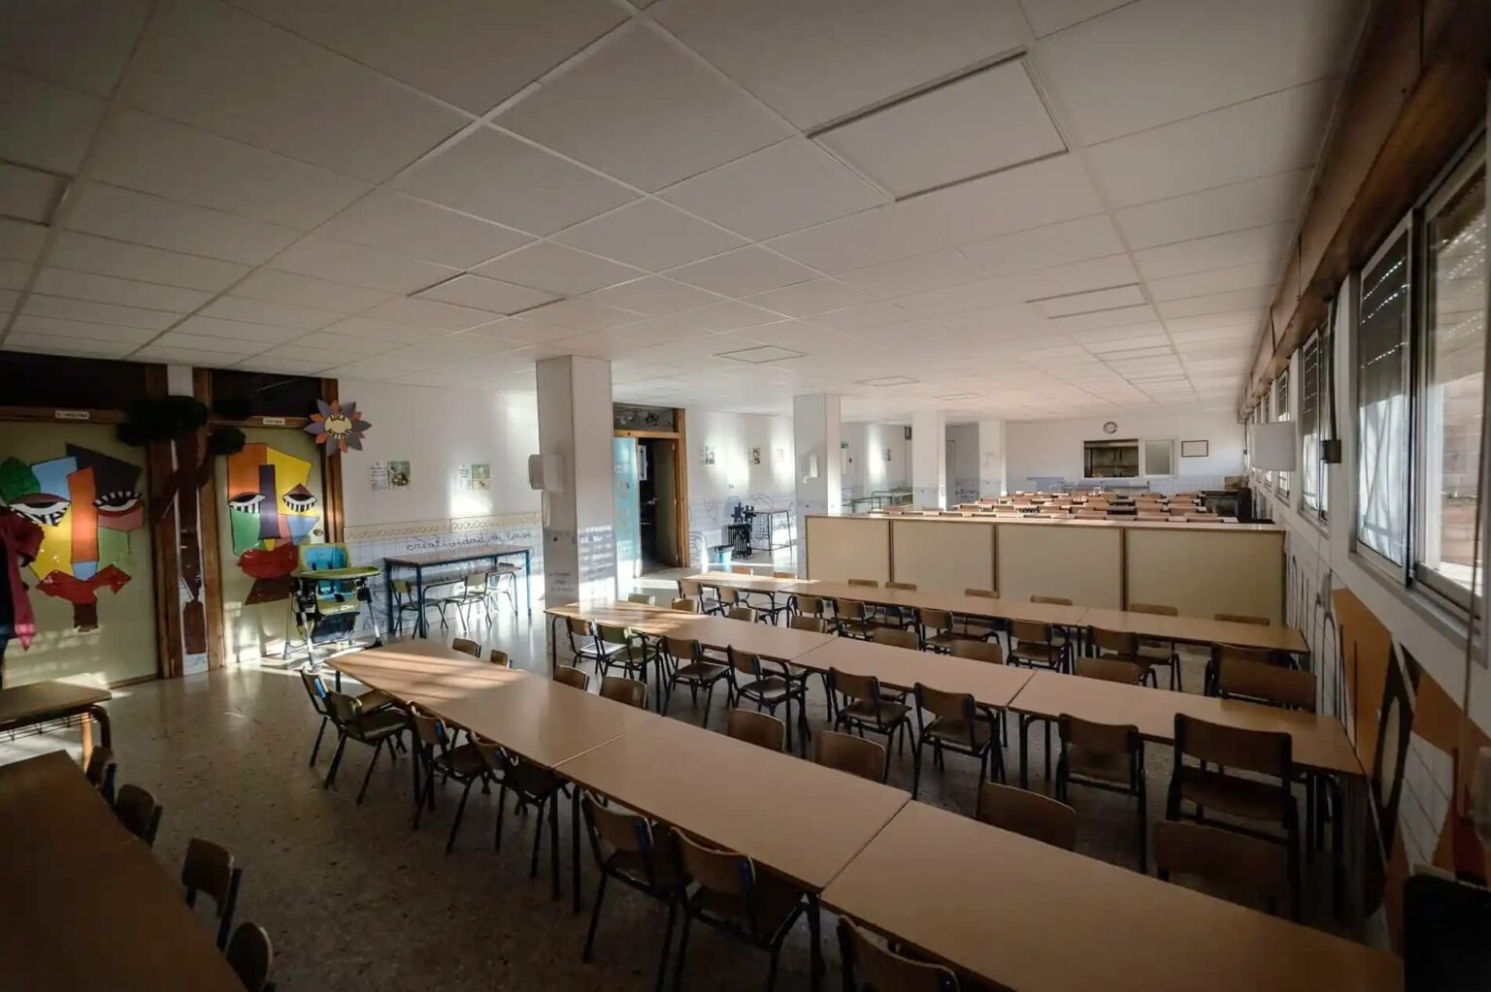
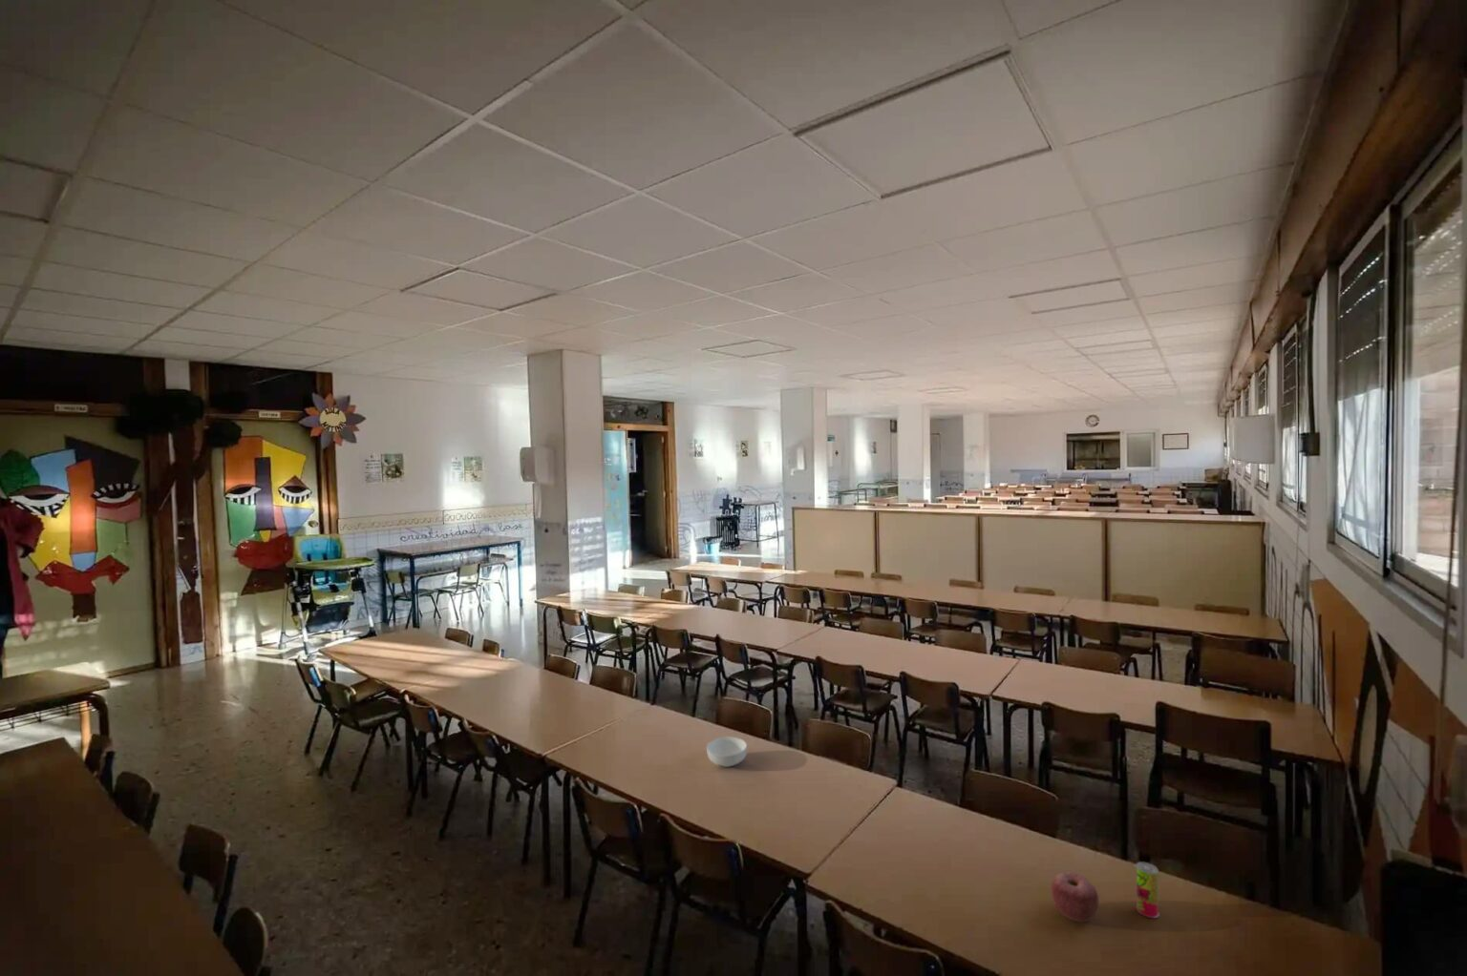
+ cereal bowl [706,736,748,768]
+ apple [1051,871,1100,923]
+ beverage can [1135,861,1161,918]
